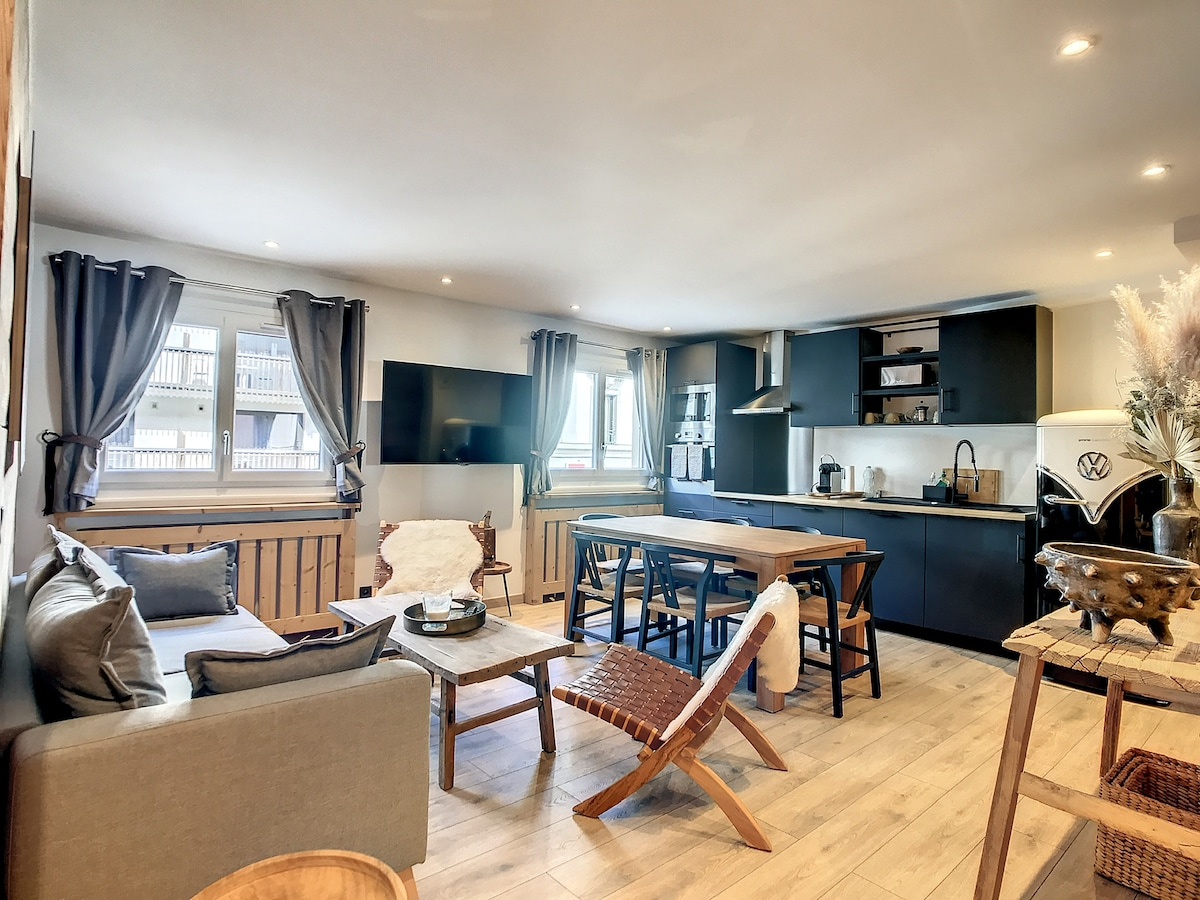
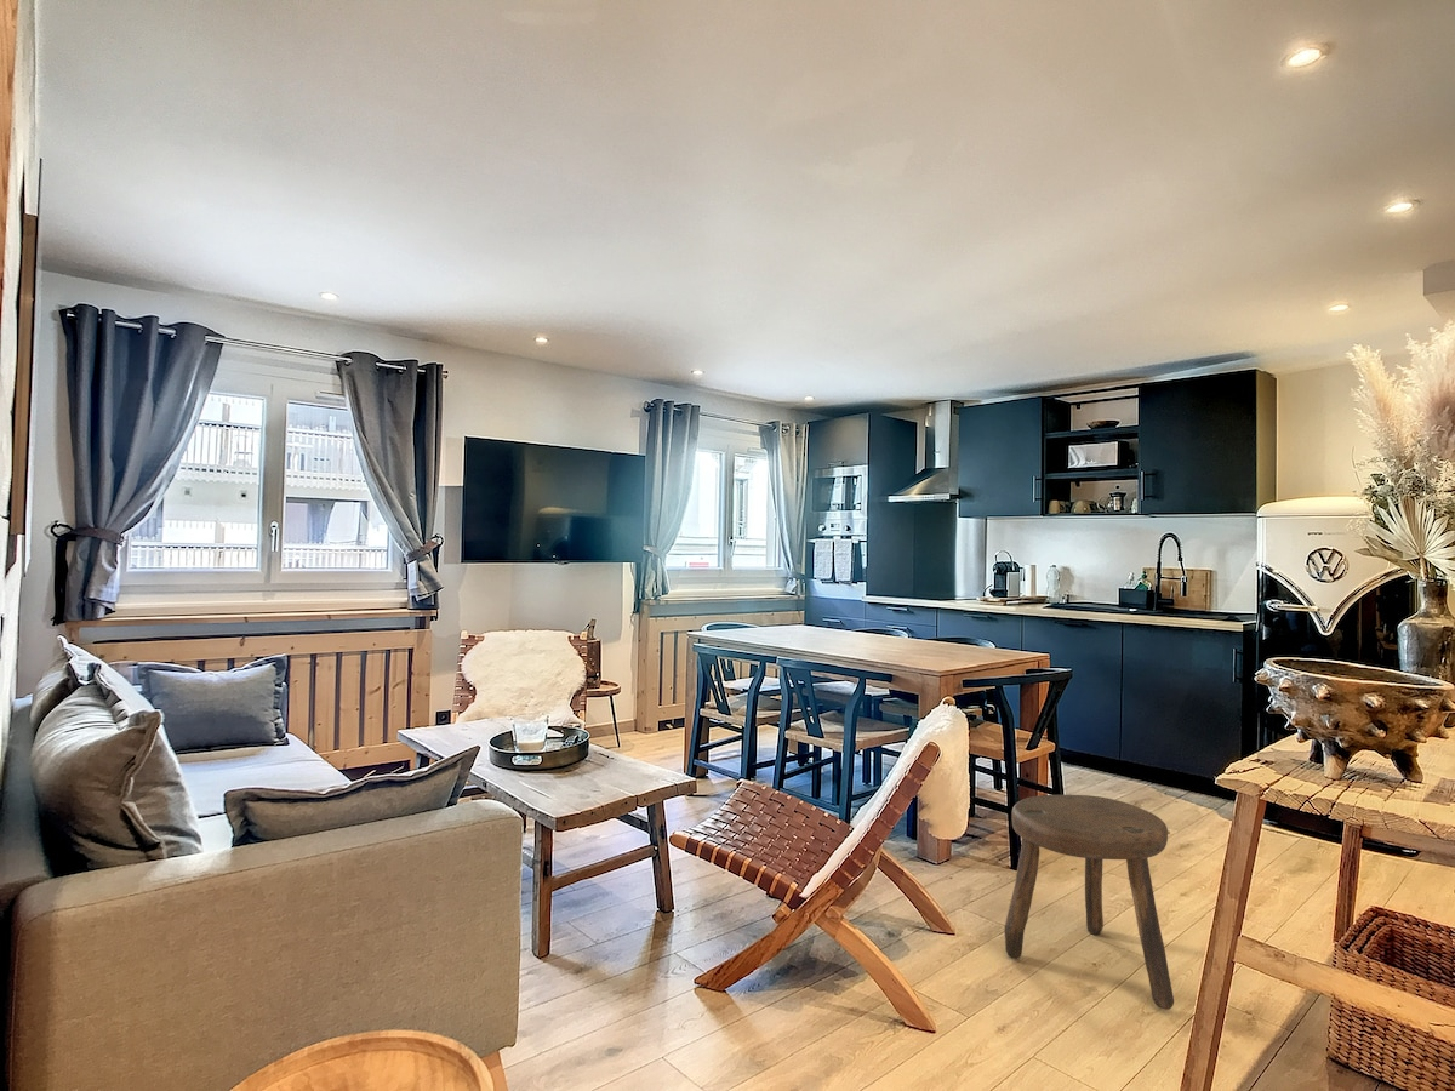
+ stool [1003,794,1175,1011]
